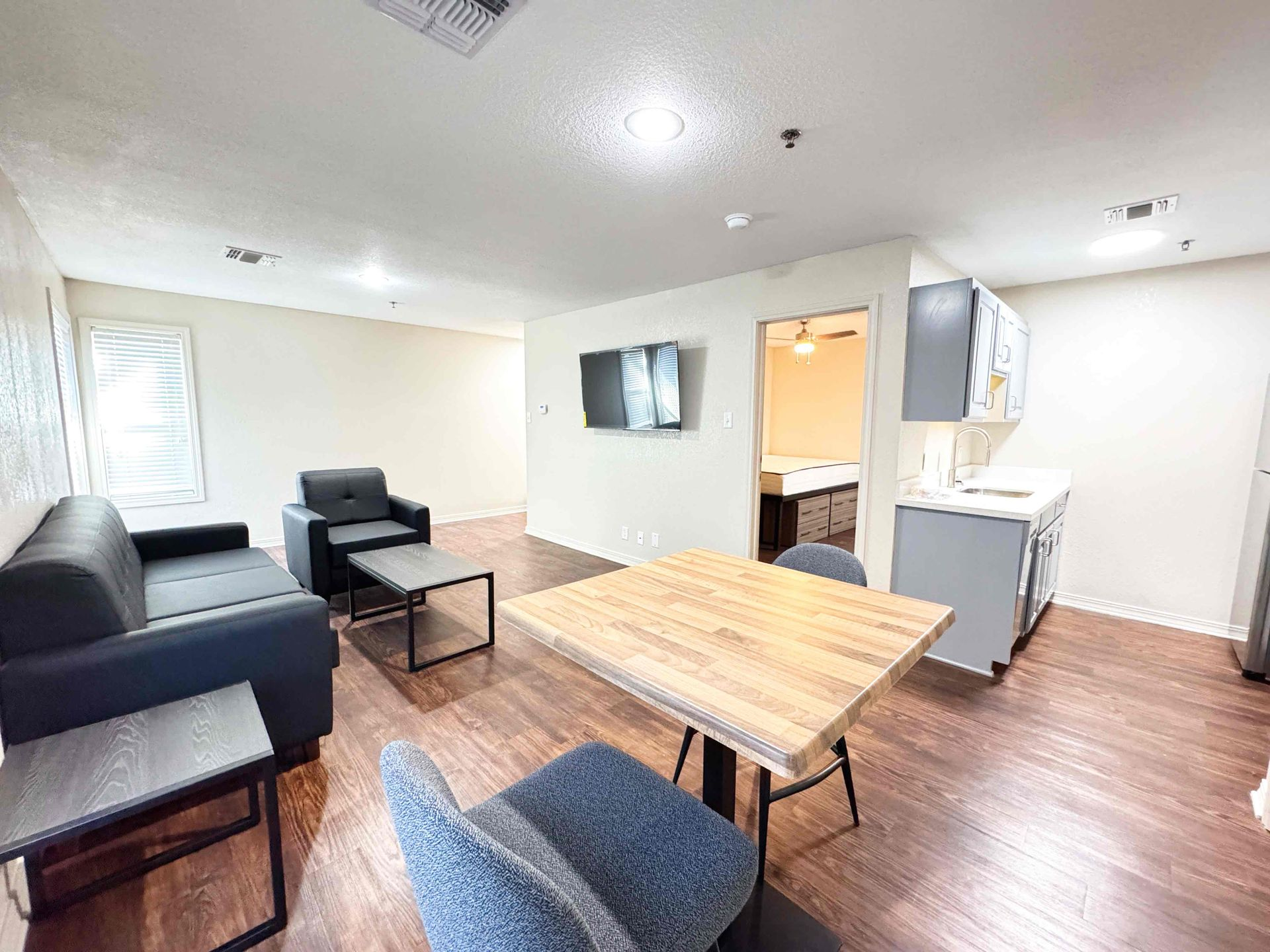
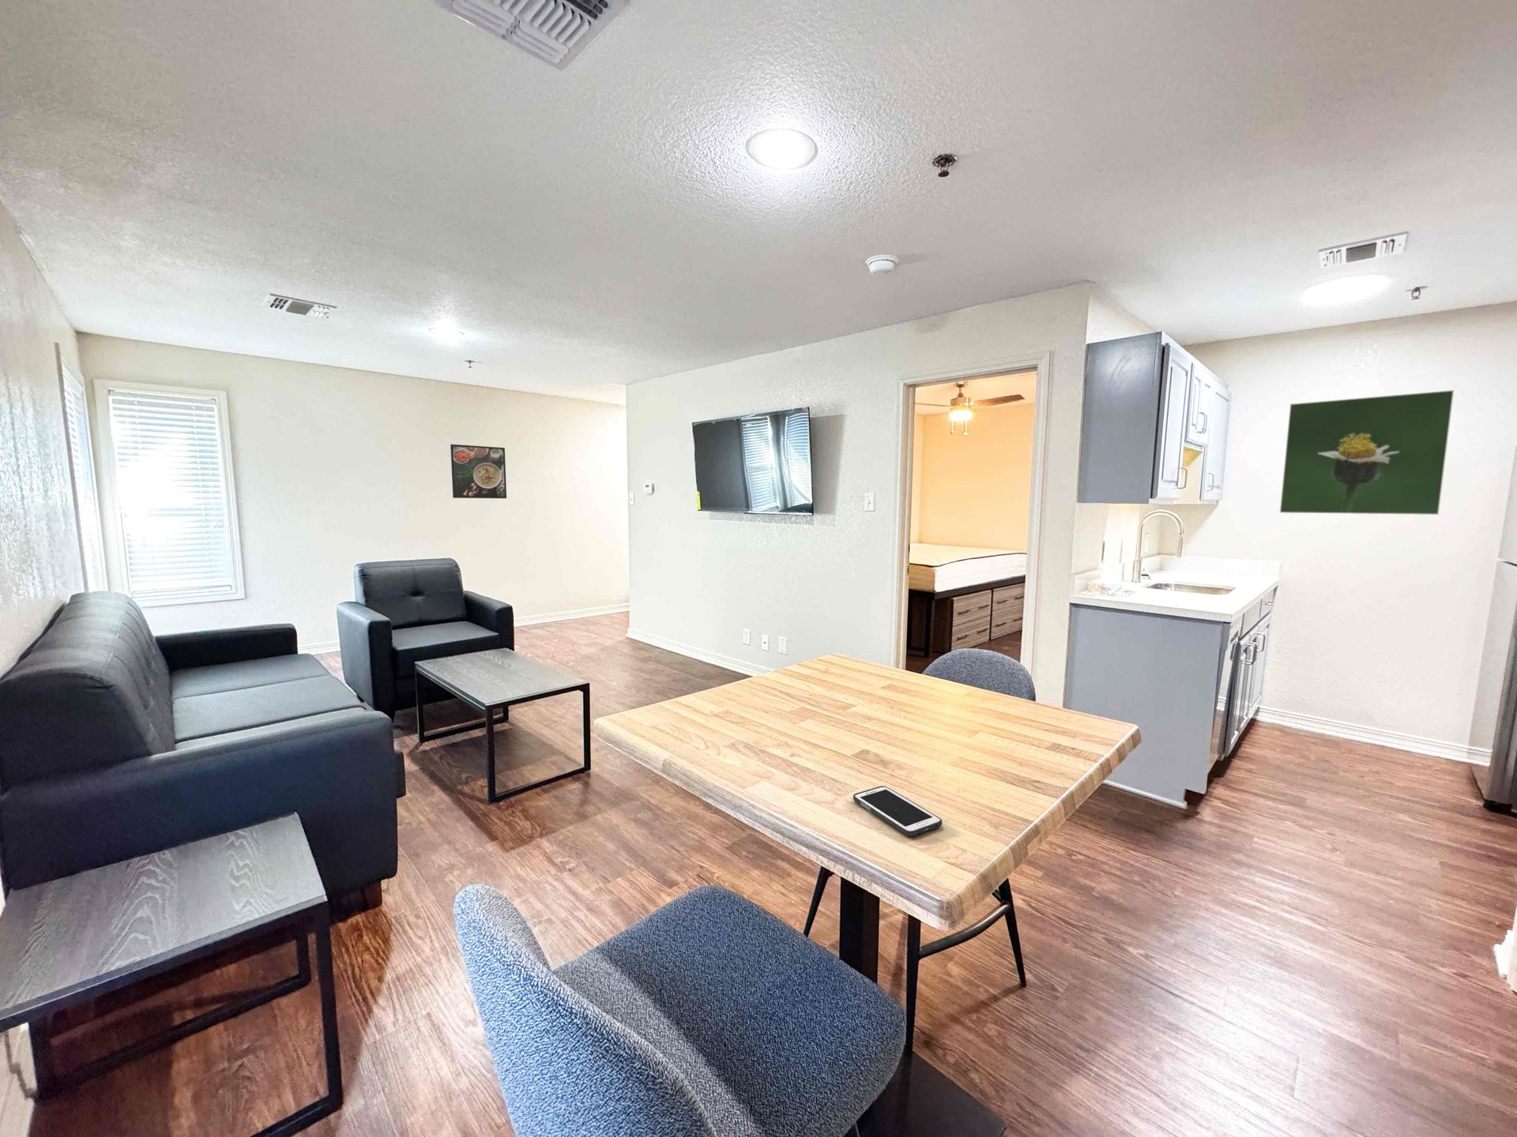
+ cell phone [853,785,942,837]
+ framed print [1279,389,1455,516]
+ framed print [449,444,508,499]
